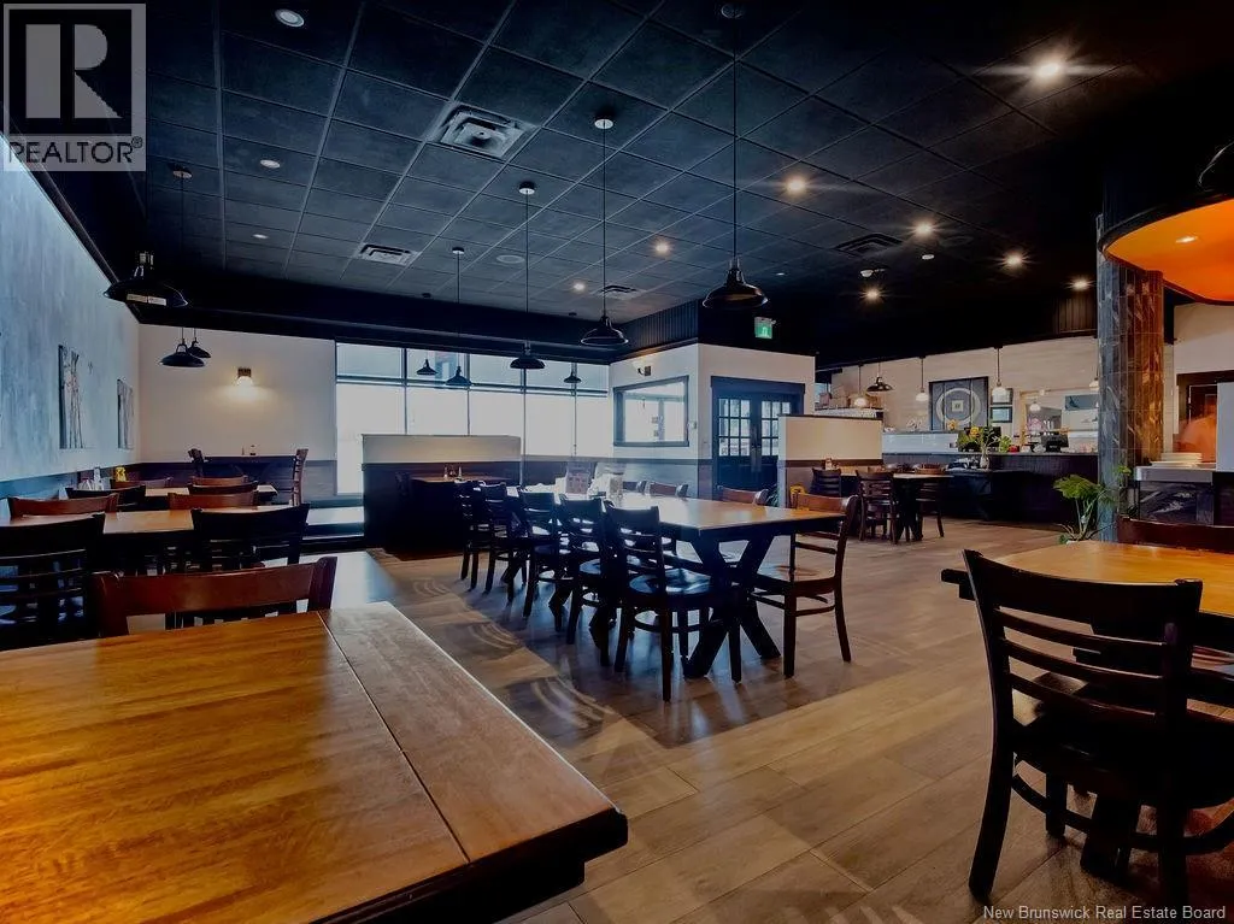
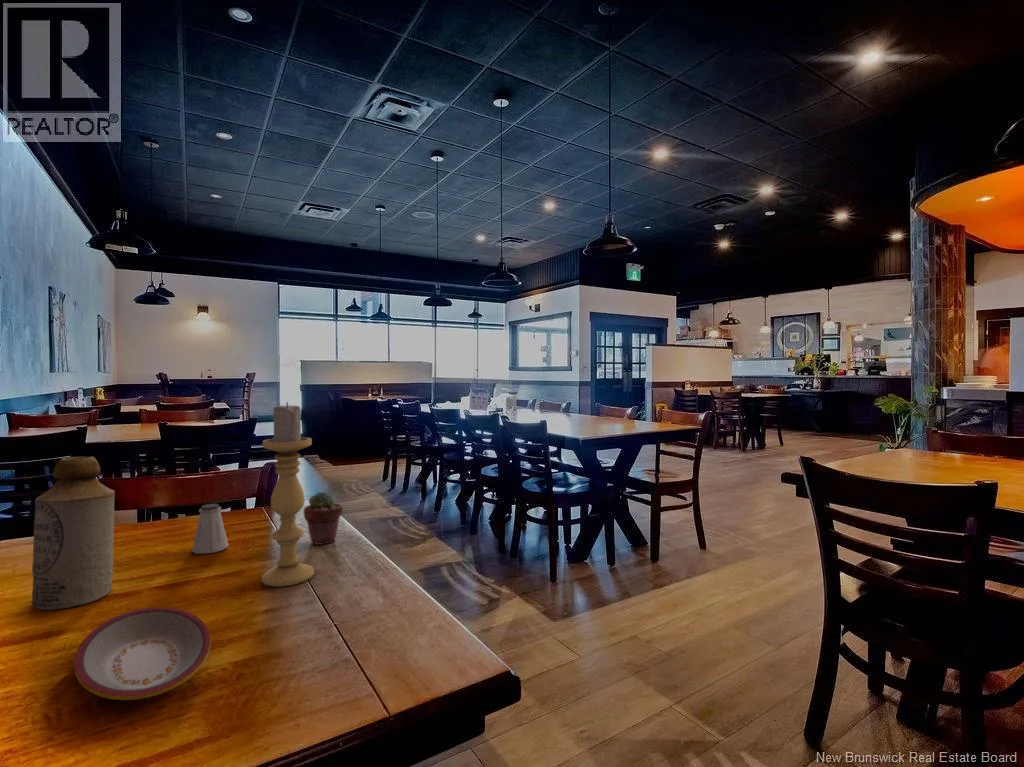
+ potted succulent [303,491,344,546]
+ bottle [31,456,116,611]
+ plate [73,606,212,701]
+ candle holder [261,401,315,588]
+ saltshaker [191,503,229,555]
